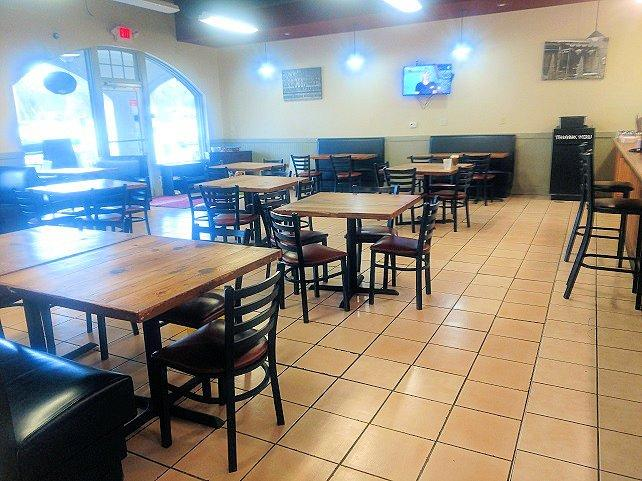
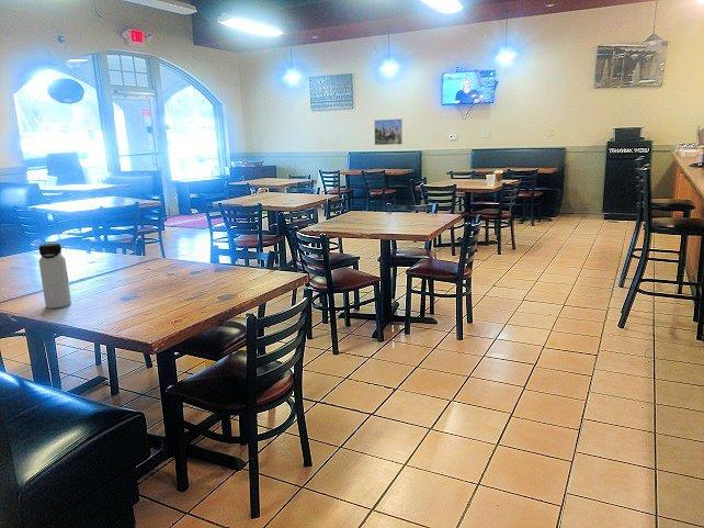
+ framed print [373,117,404,146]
+ water bottle [37,243,72,310]
